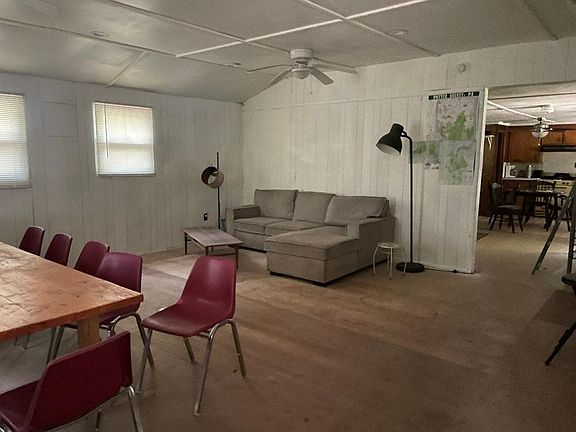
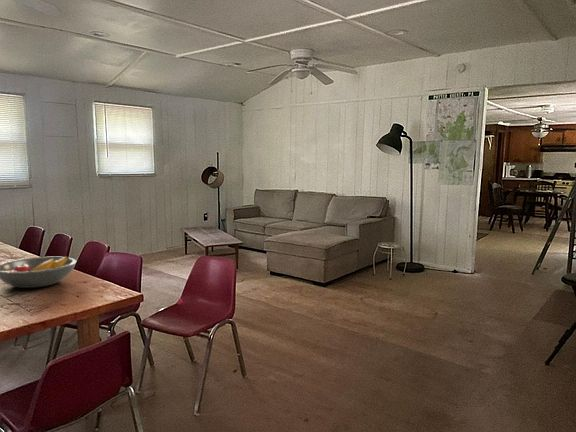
+ fruit bowl [0,256,78,289]
